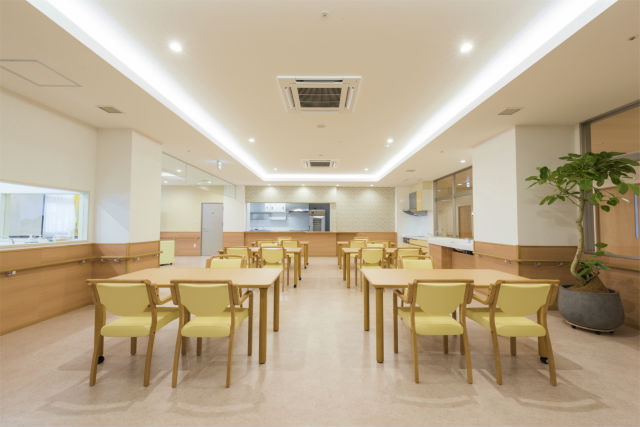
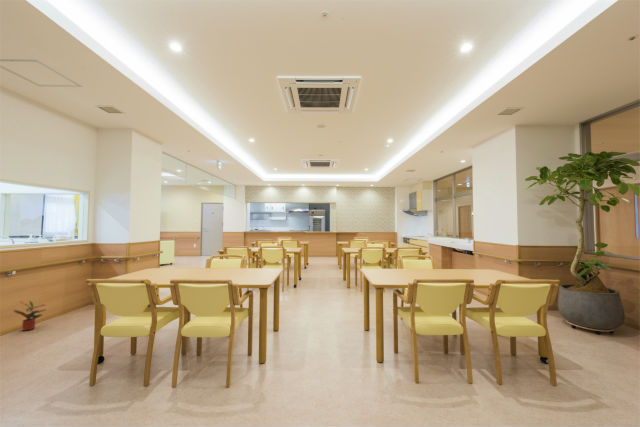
+ potted plant [13,300,46,332]
